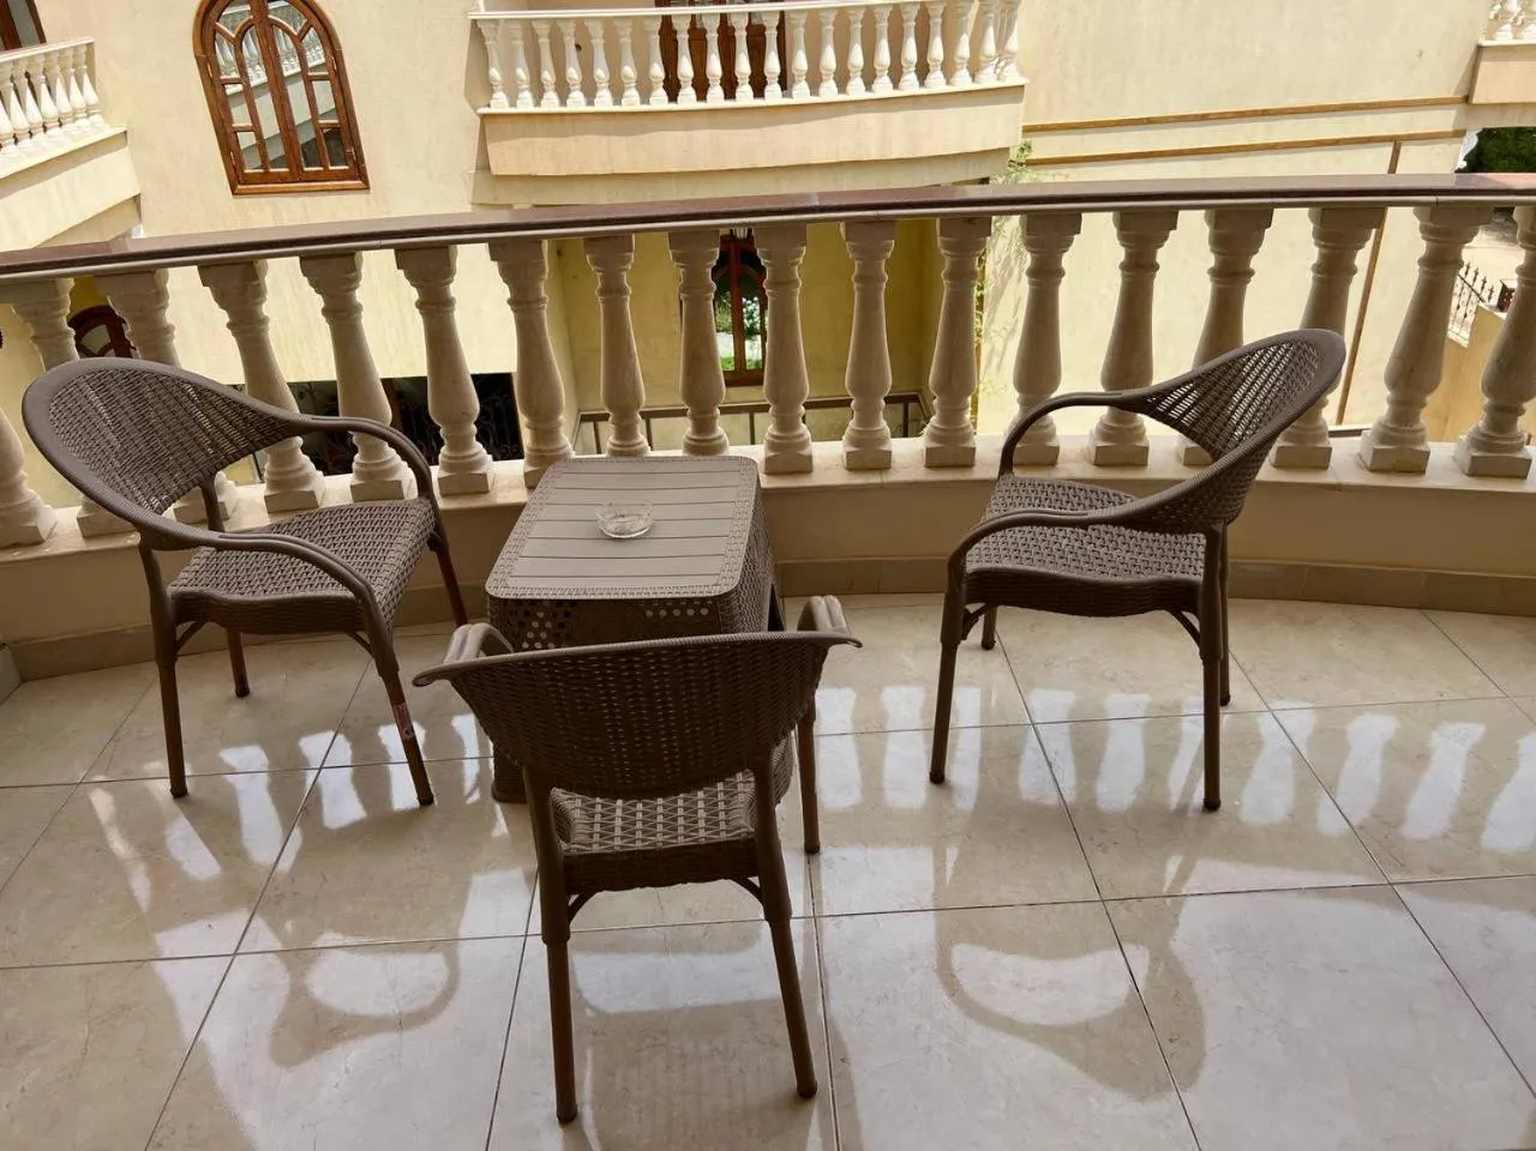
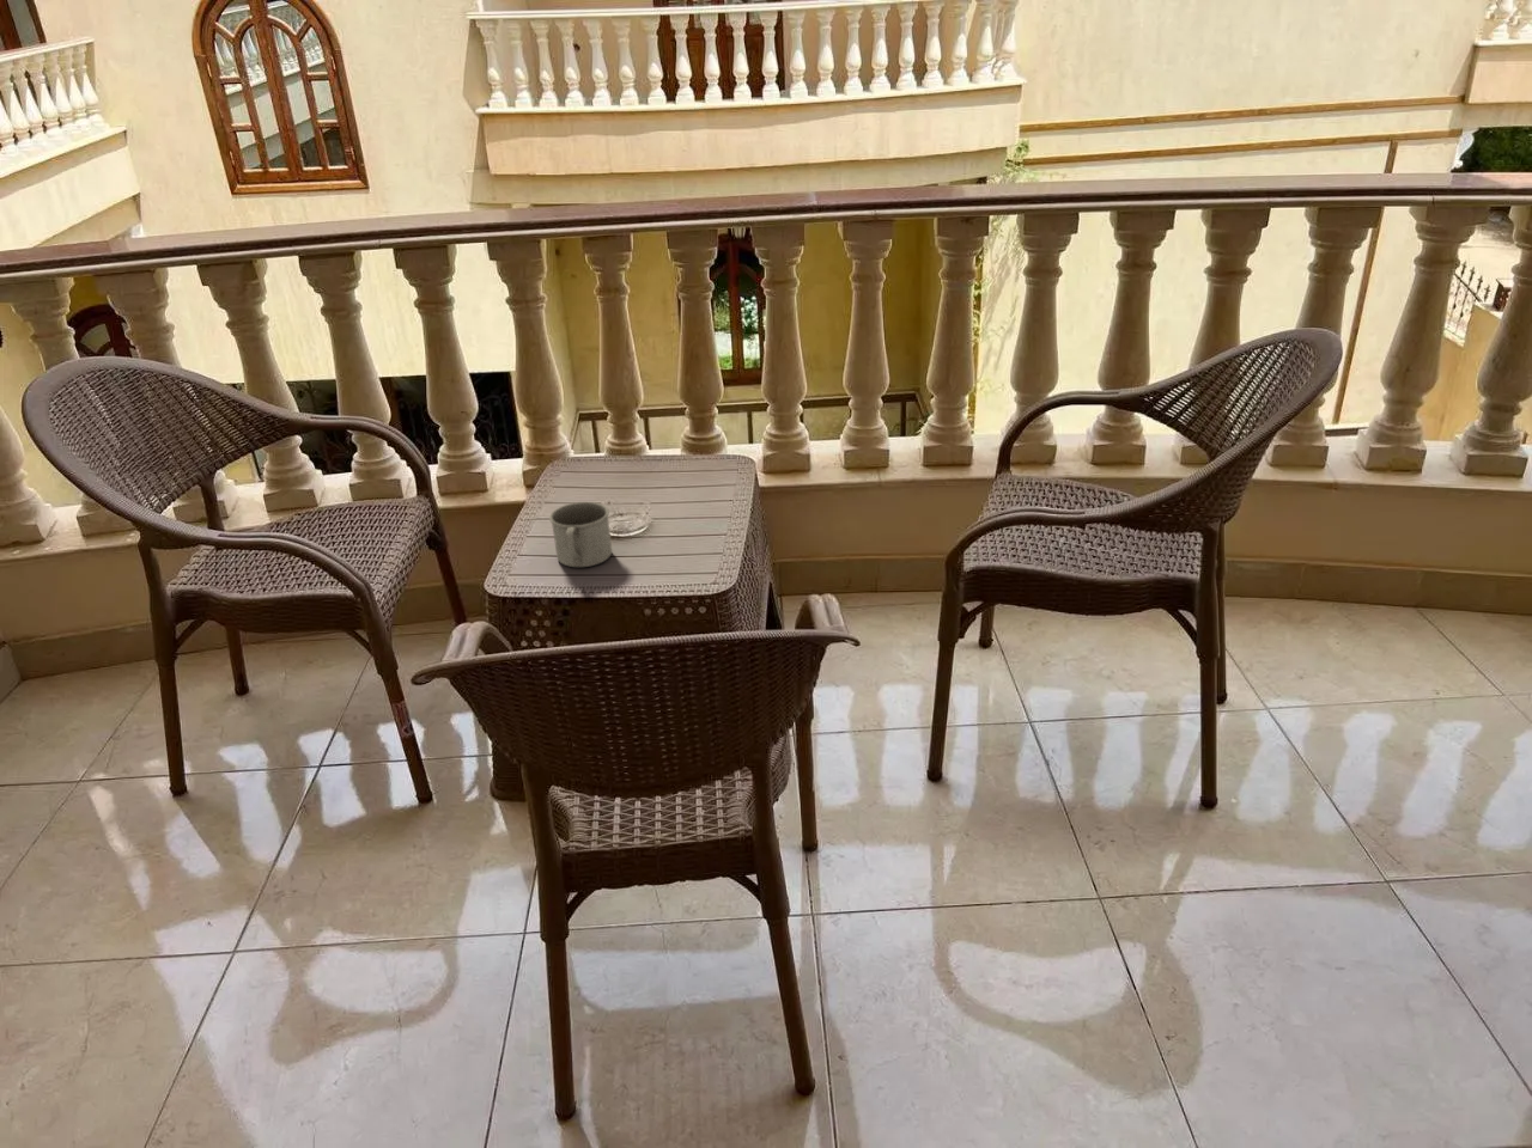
+ mug [548,502,613,568]
